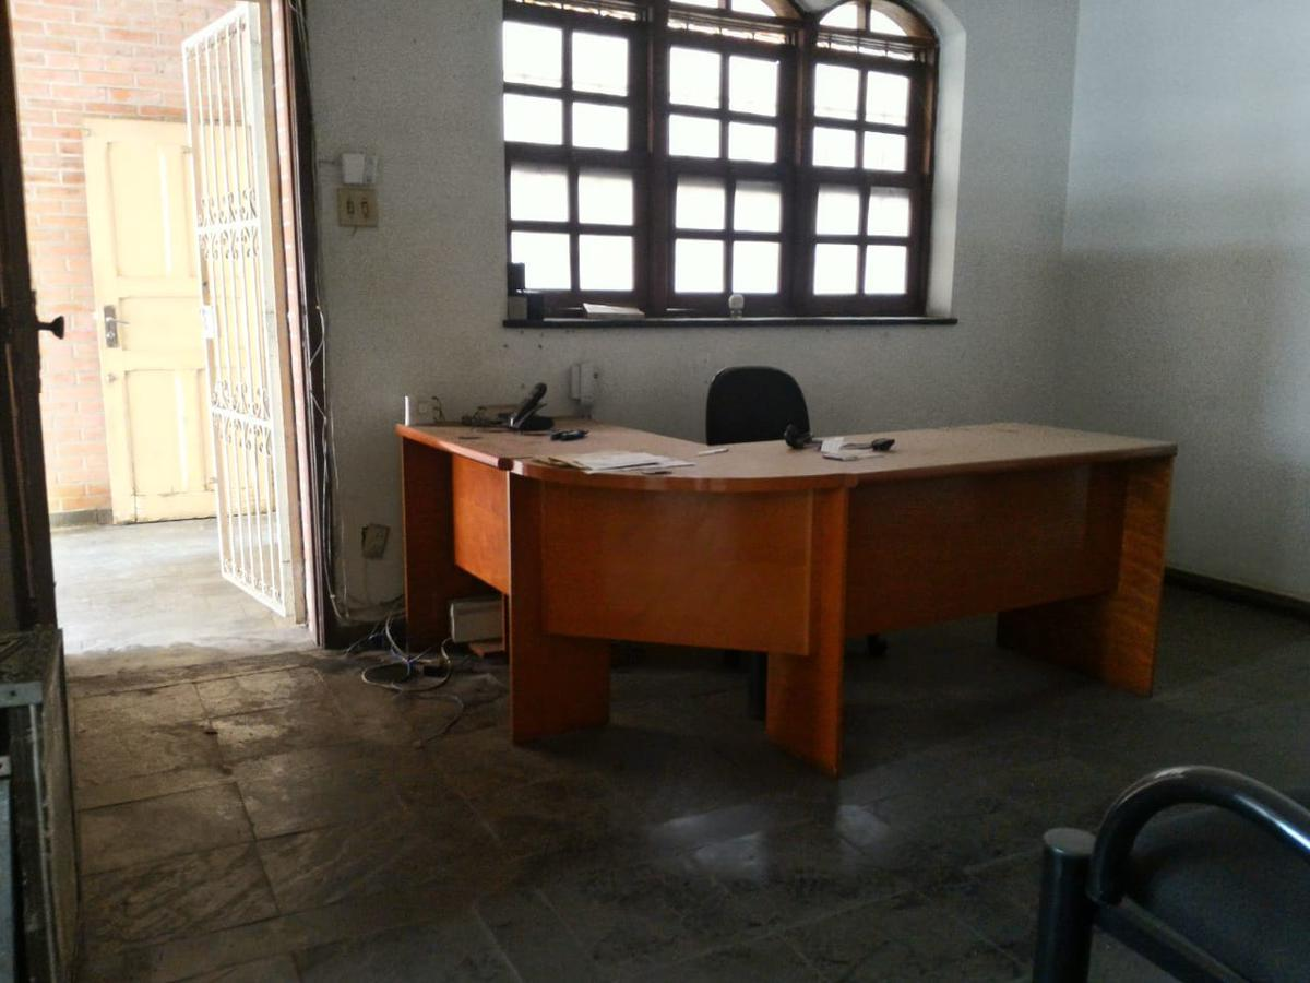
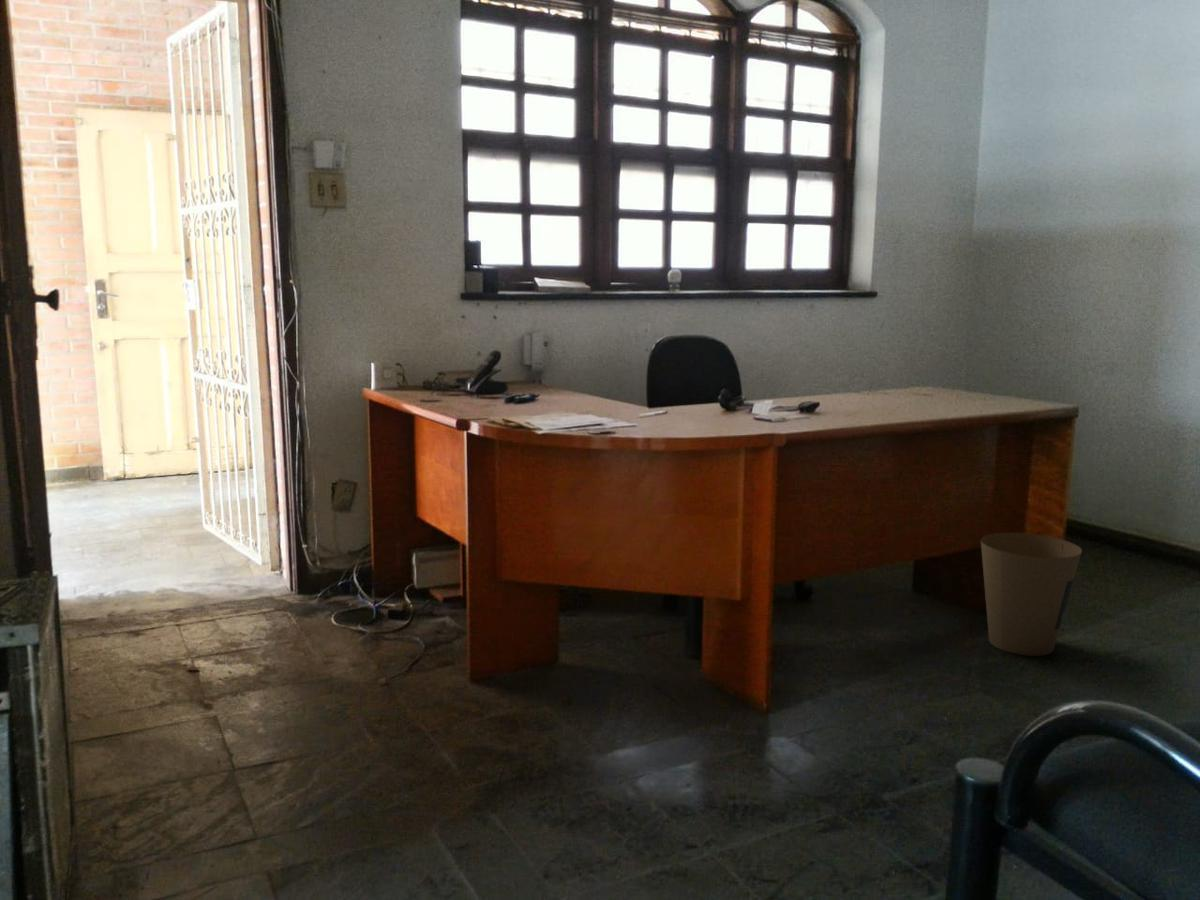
+ trash can [980,532,1083,657]
